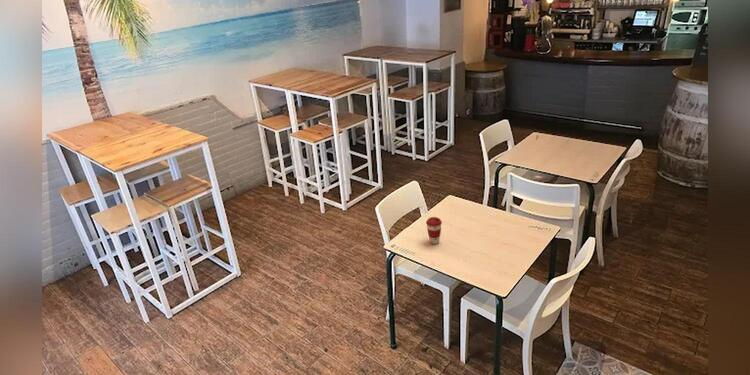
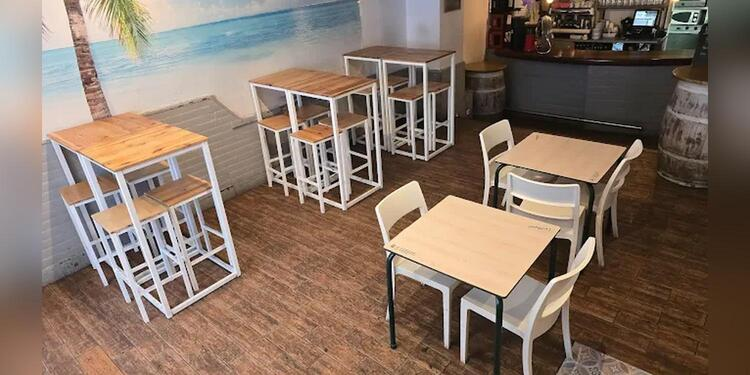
- coffee cup [425,216,443,245]
